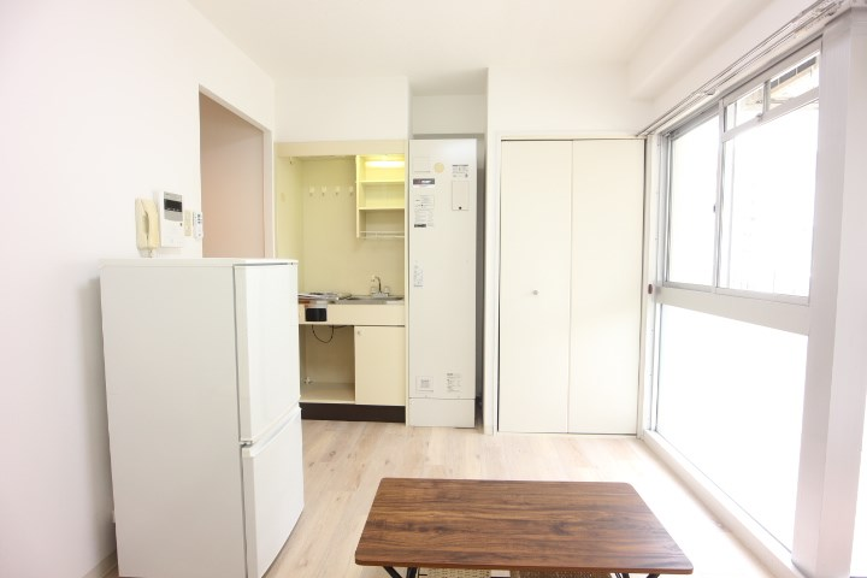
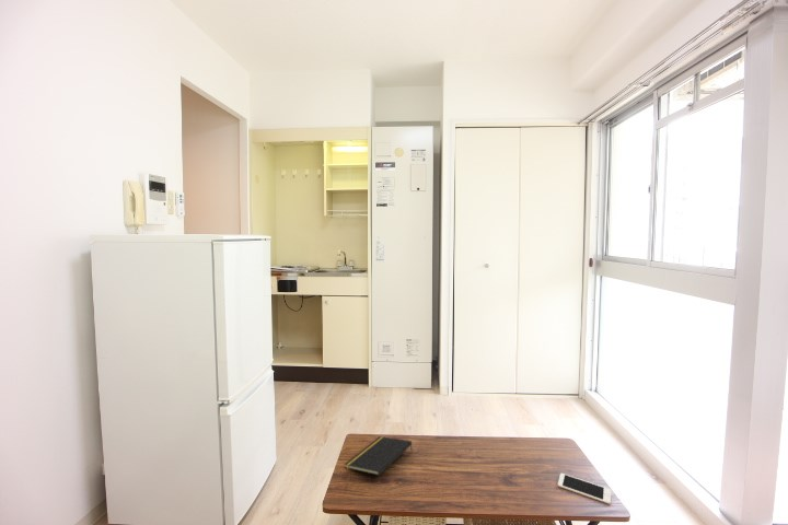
+ notepad [344,435,413,477]
+ cell phone [557,472,612,505]
